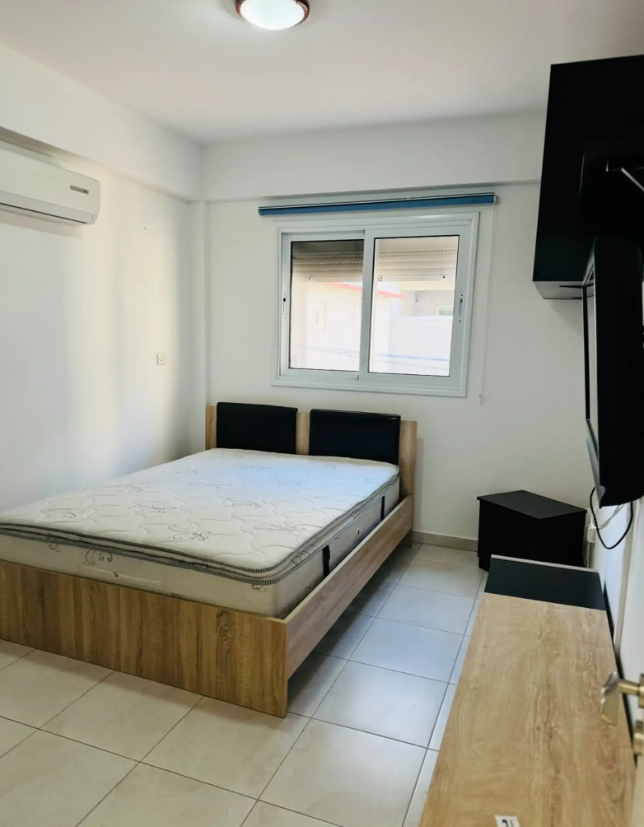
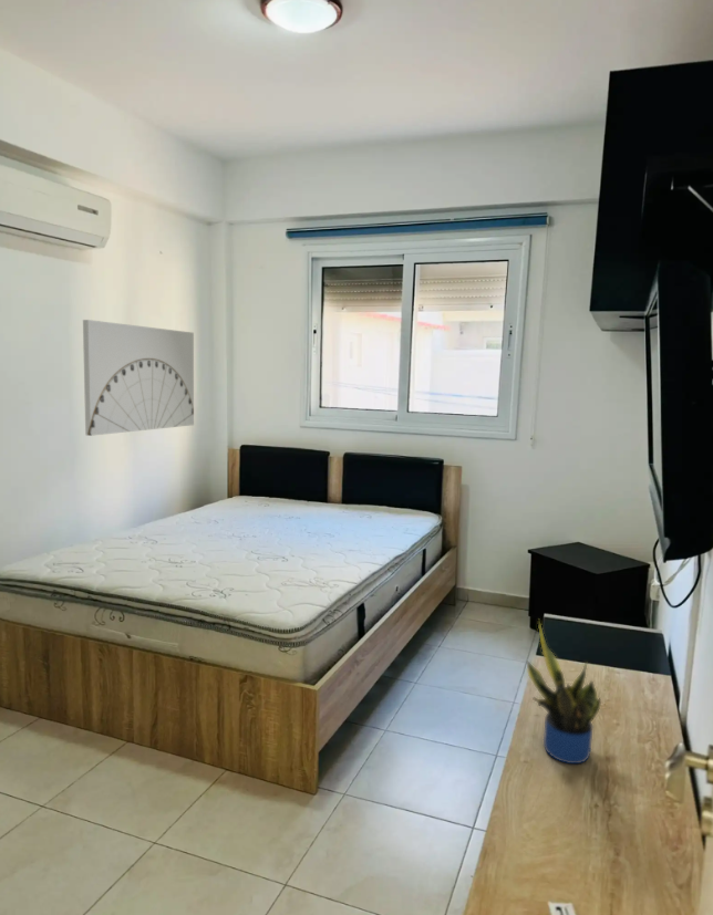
+ wall art [82,319,195,437]
+ potted plant [526,618,602,765]
